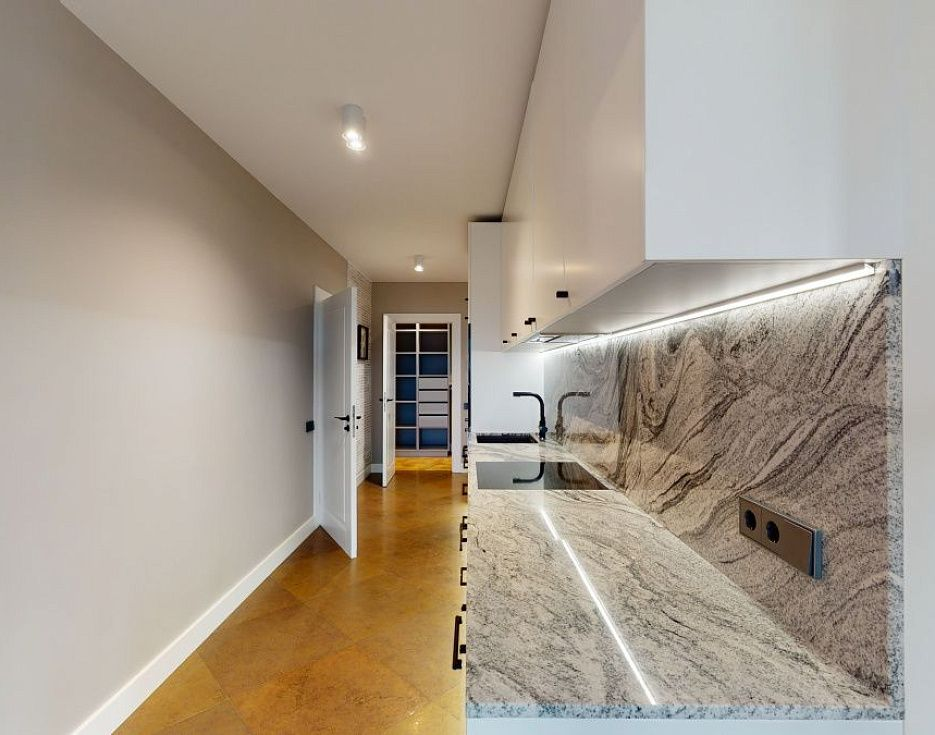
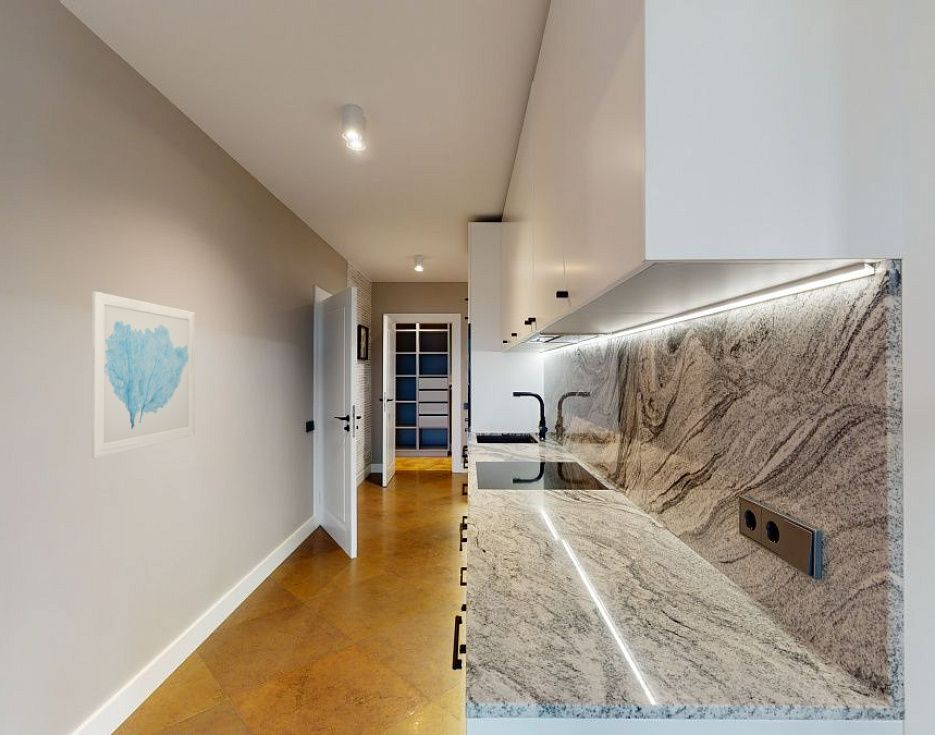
+ wall art [90,290,196,459]
